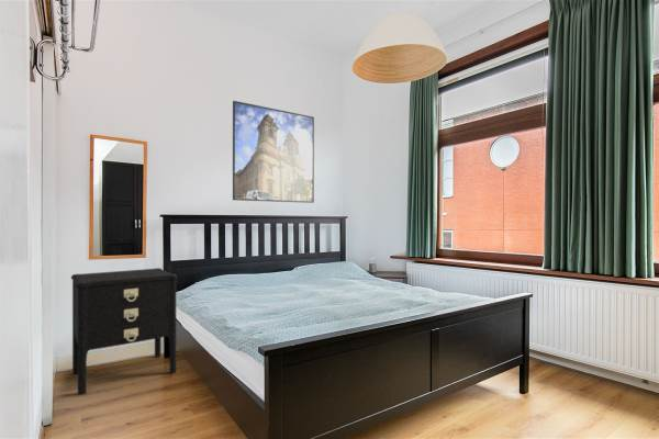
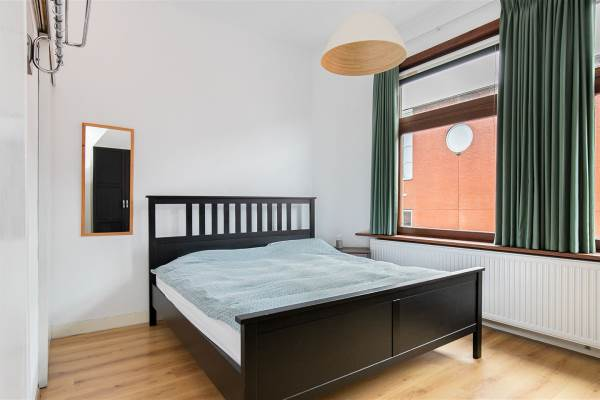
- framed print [232,100,315,204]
- nightstand [70,267,179,396]
